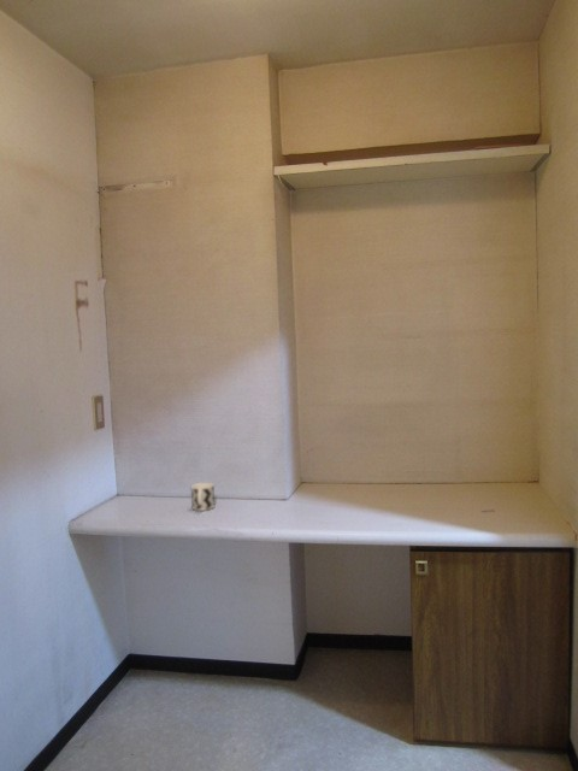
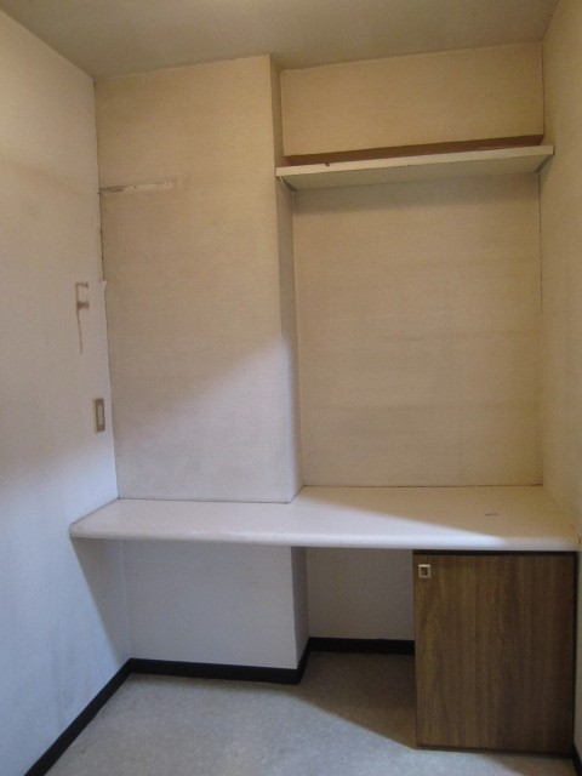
- cup [190,482,216,512]
